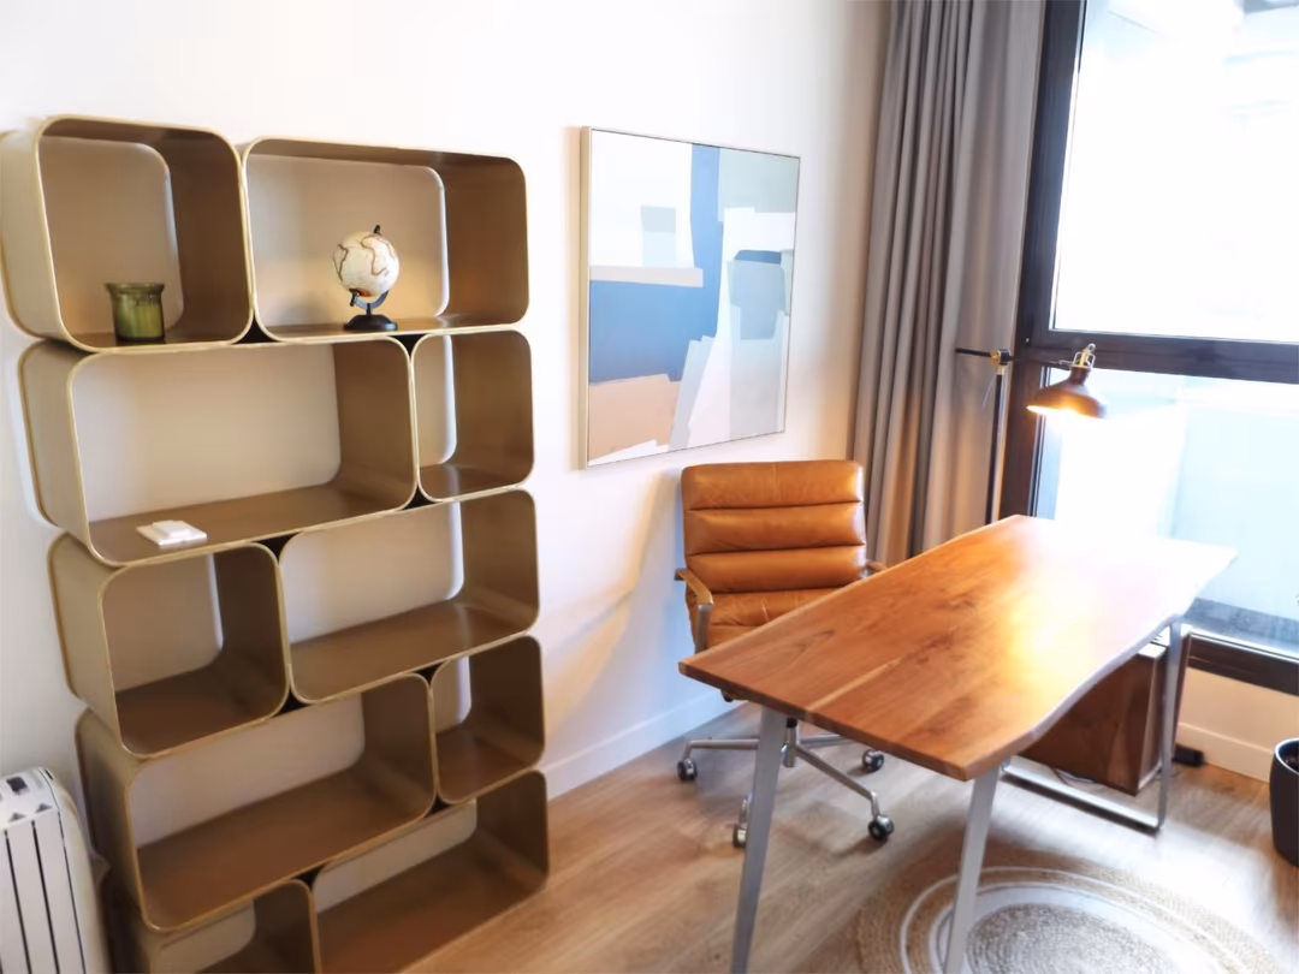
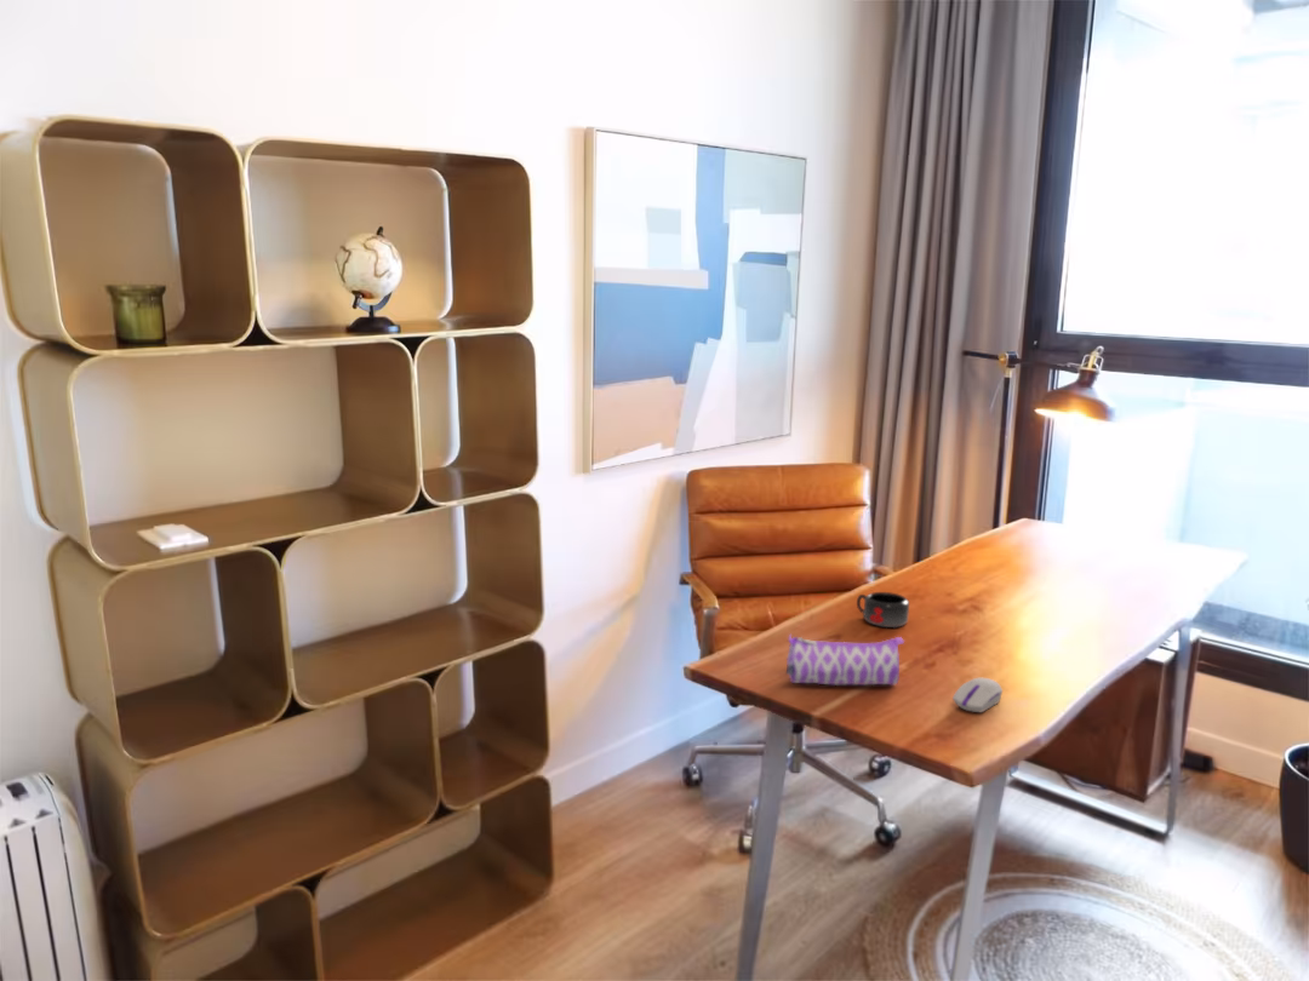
+ mug [856,591,910,629]
+ computer mouse [951,677,1004,713]
+ pencil case [785,633,905,685]
